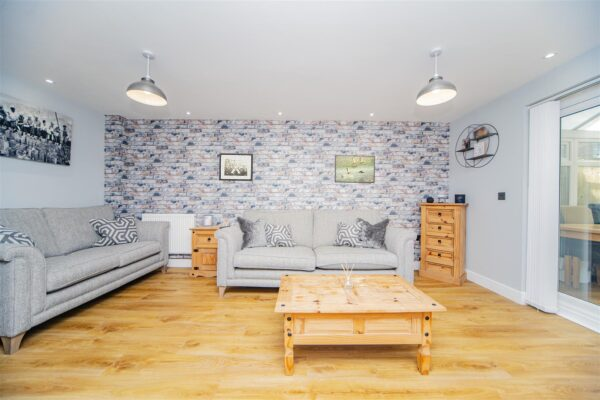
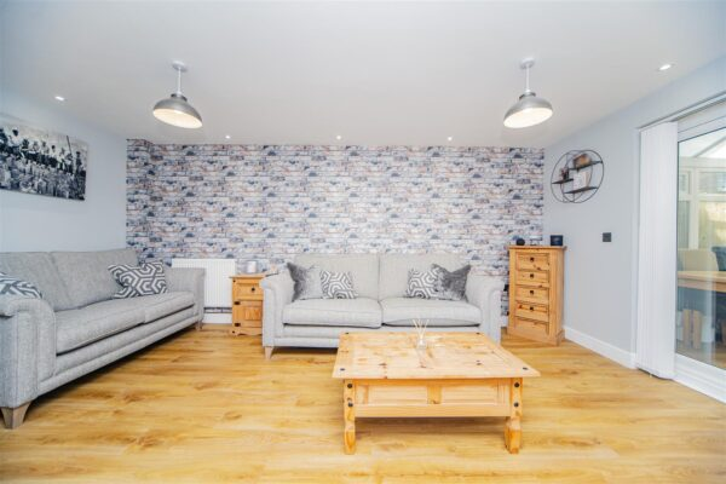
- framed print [334,154,376,184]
- wall art [218,152,254,182]
